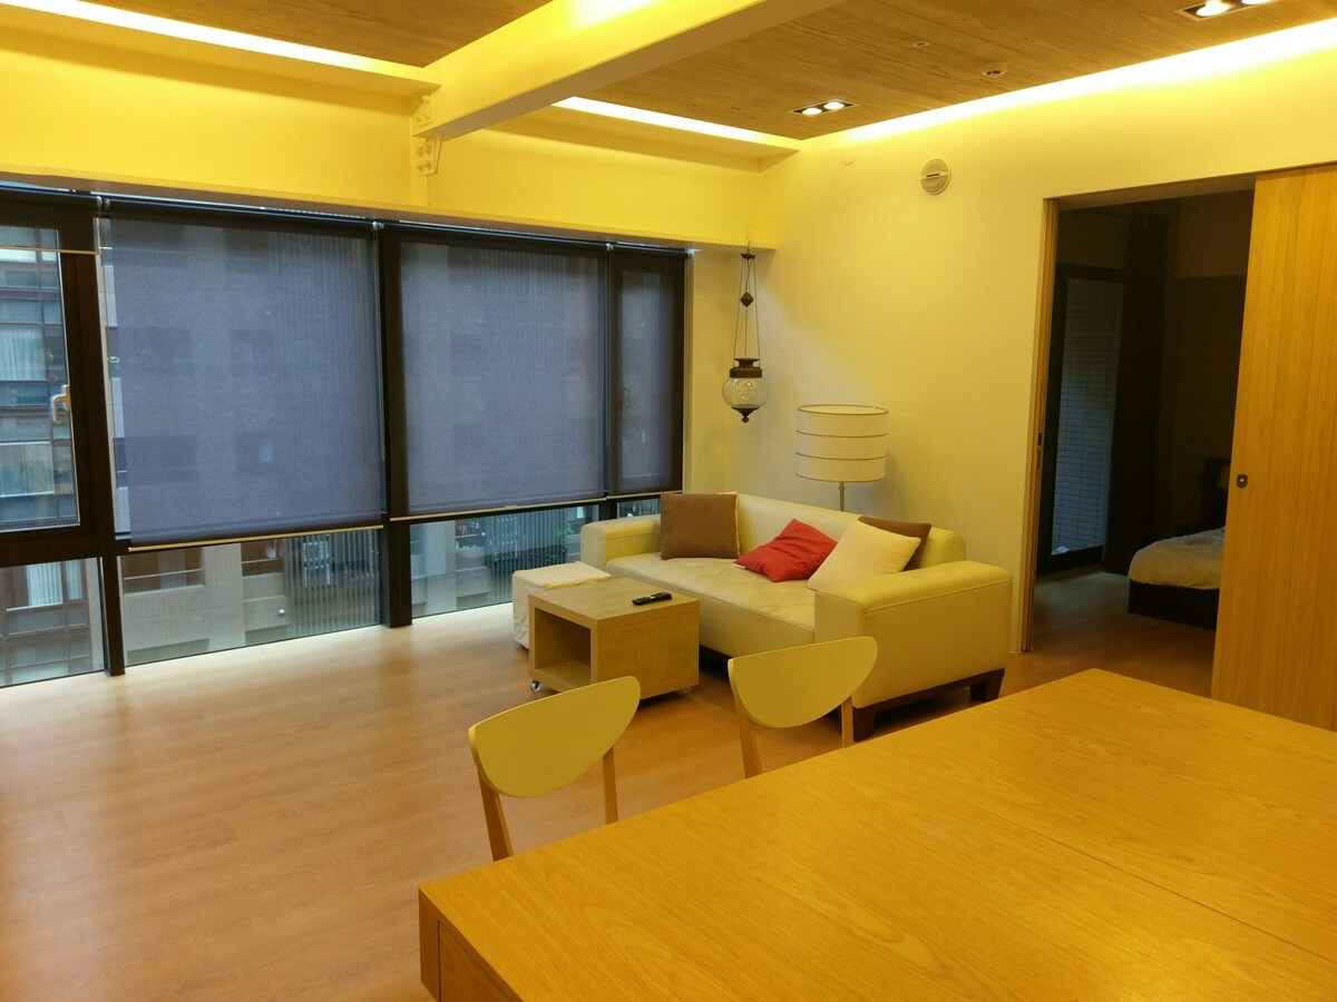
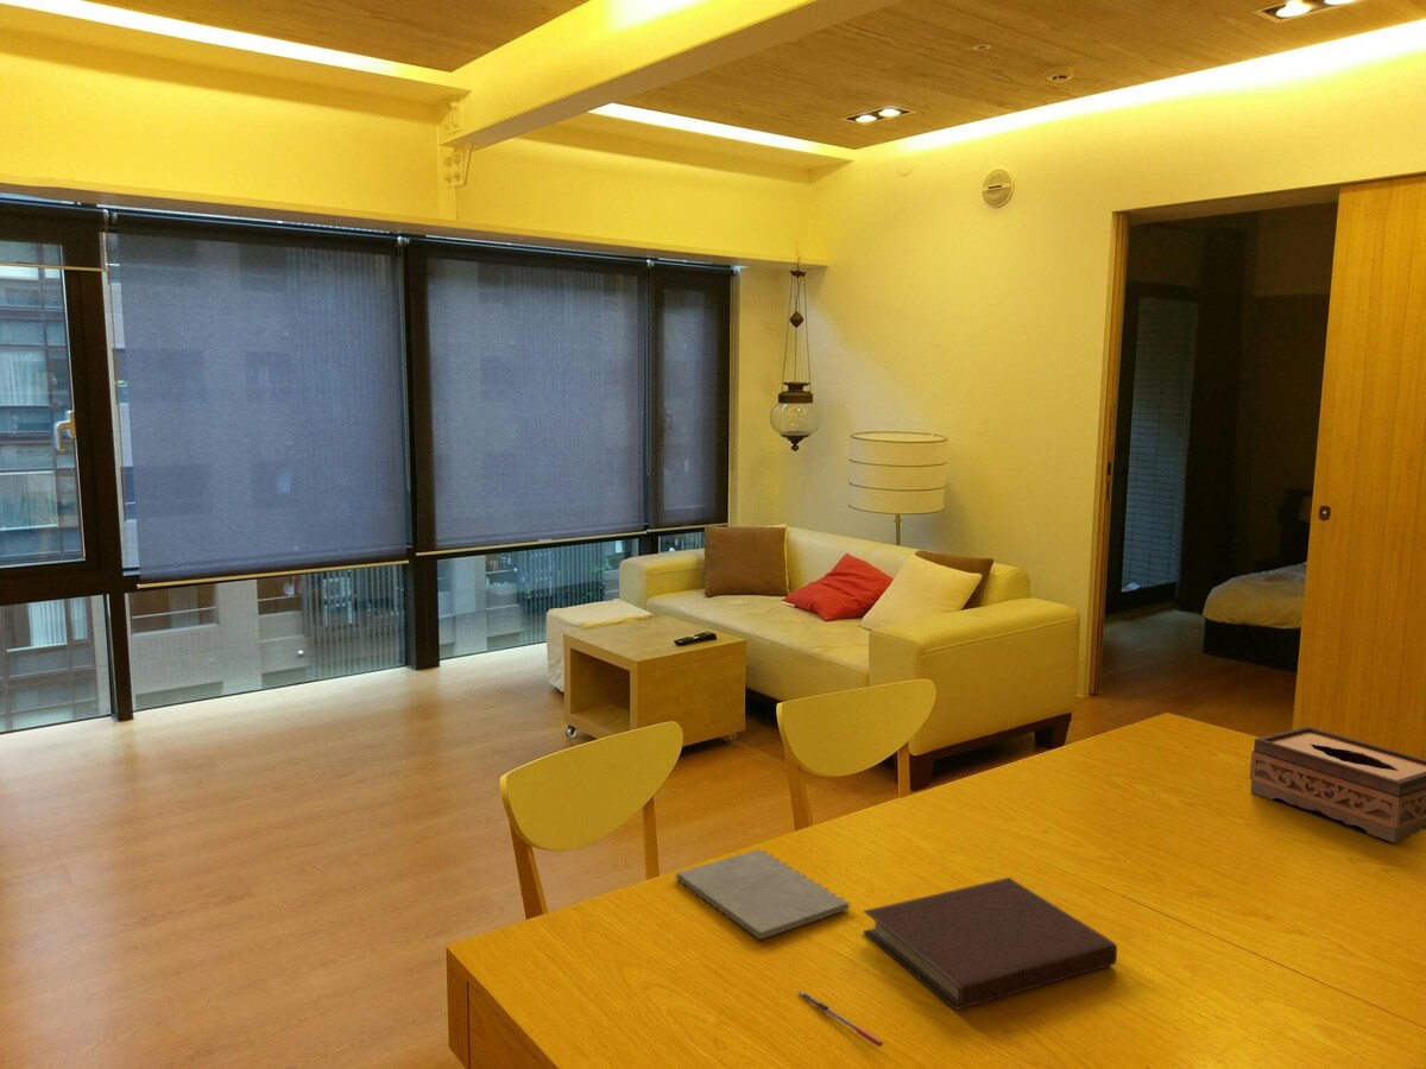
+ pen [797,989,885,1048]
+ notebook [862,877,1118,1011]
+ notepad [674,848,852,941]
+ tissue box [1249,726,1426,843]
